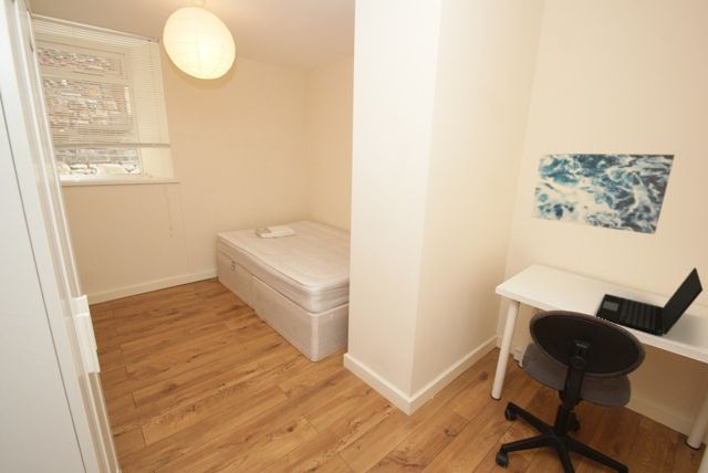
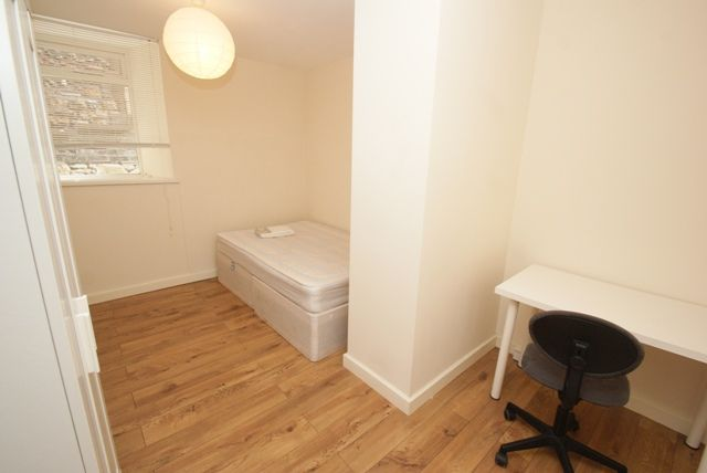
- laptop [595,266,704,337]
- wall art [530,153,676,235]
